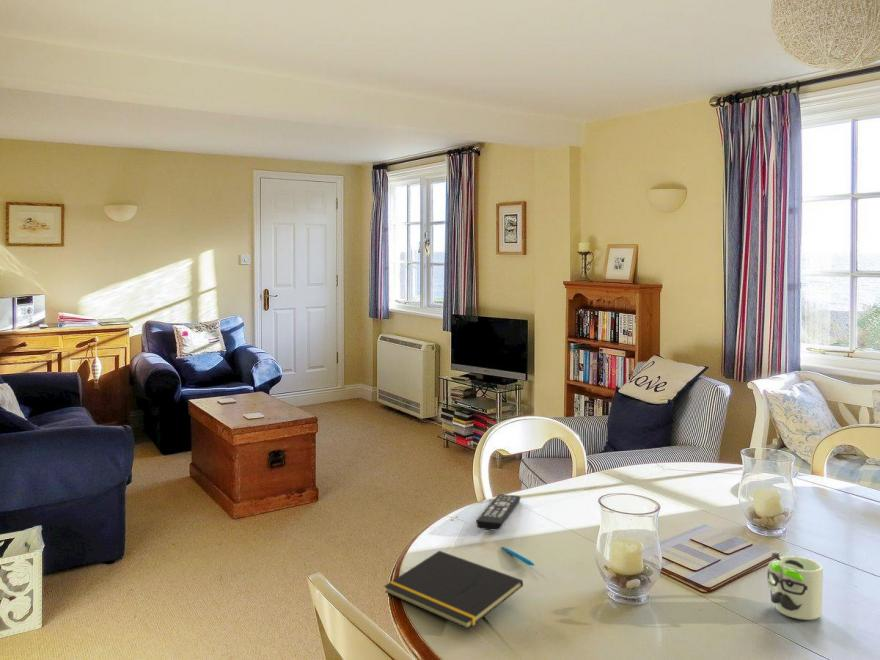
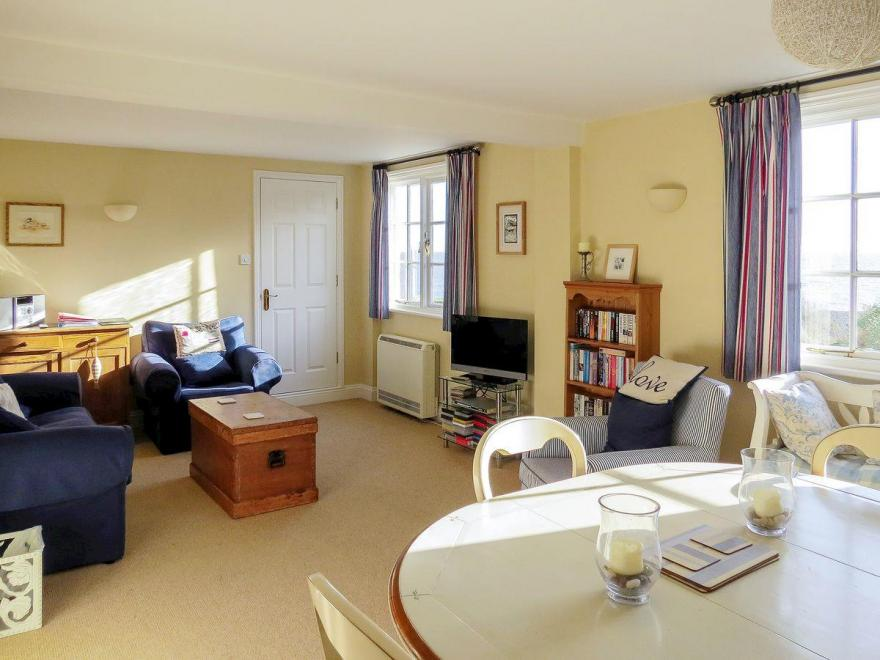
- notepad [383,550,524,630]
- pen [501,546,536,567]
- remote control [475,493,521,531]
- mug [765,551,824,621]
